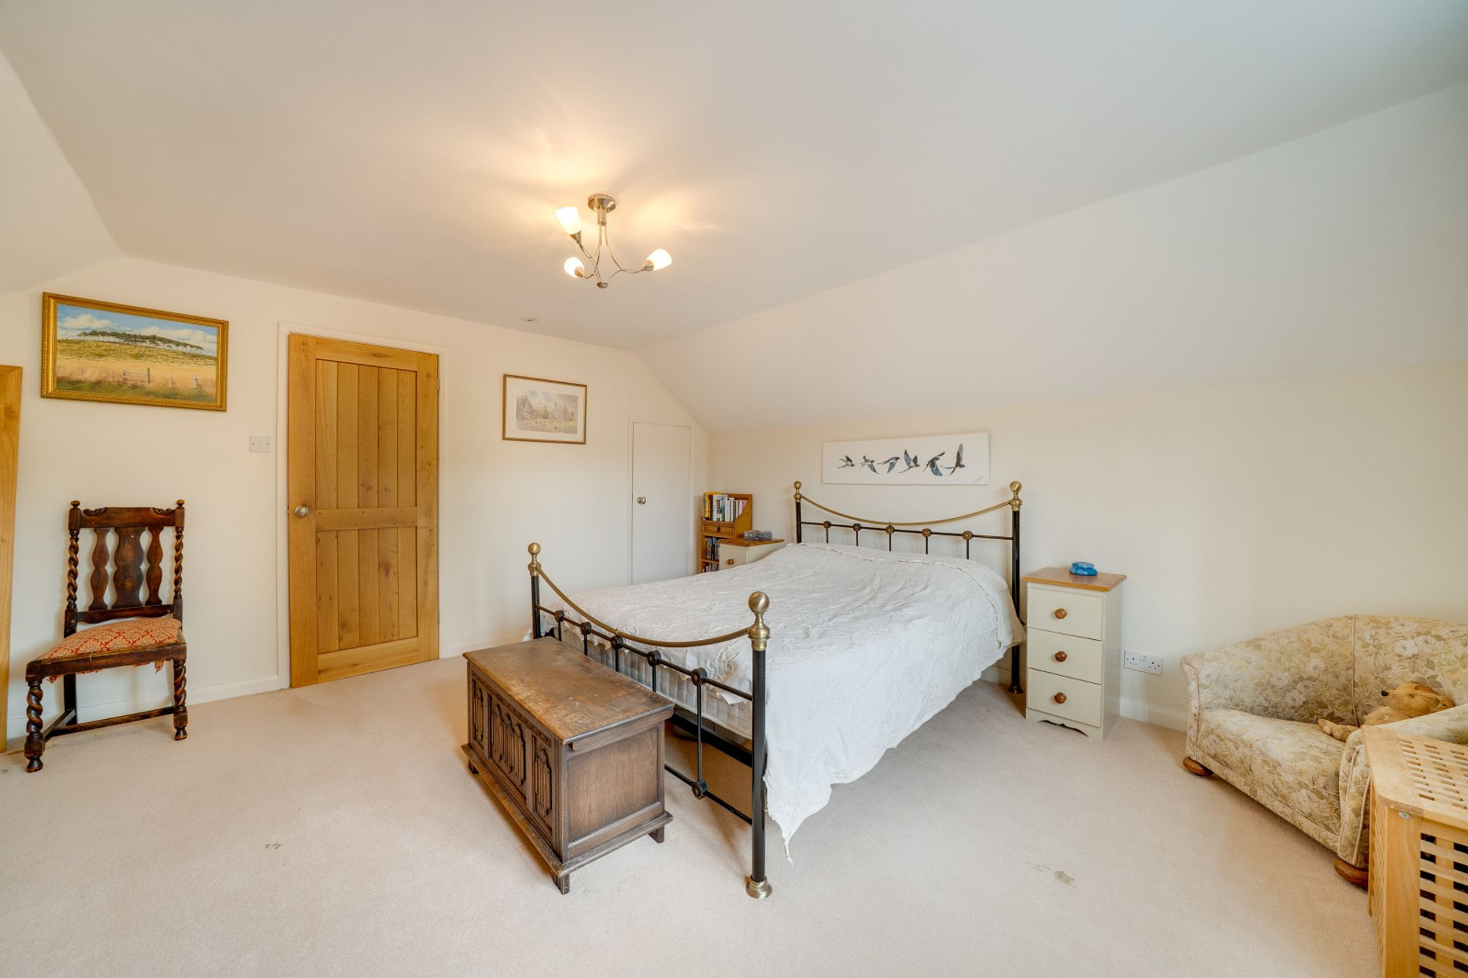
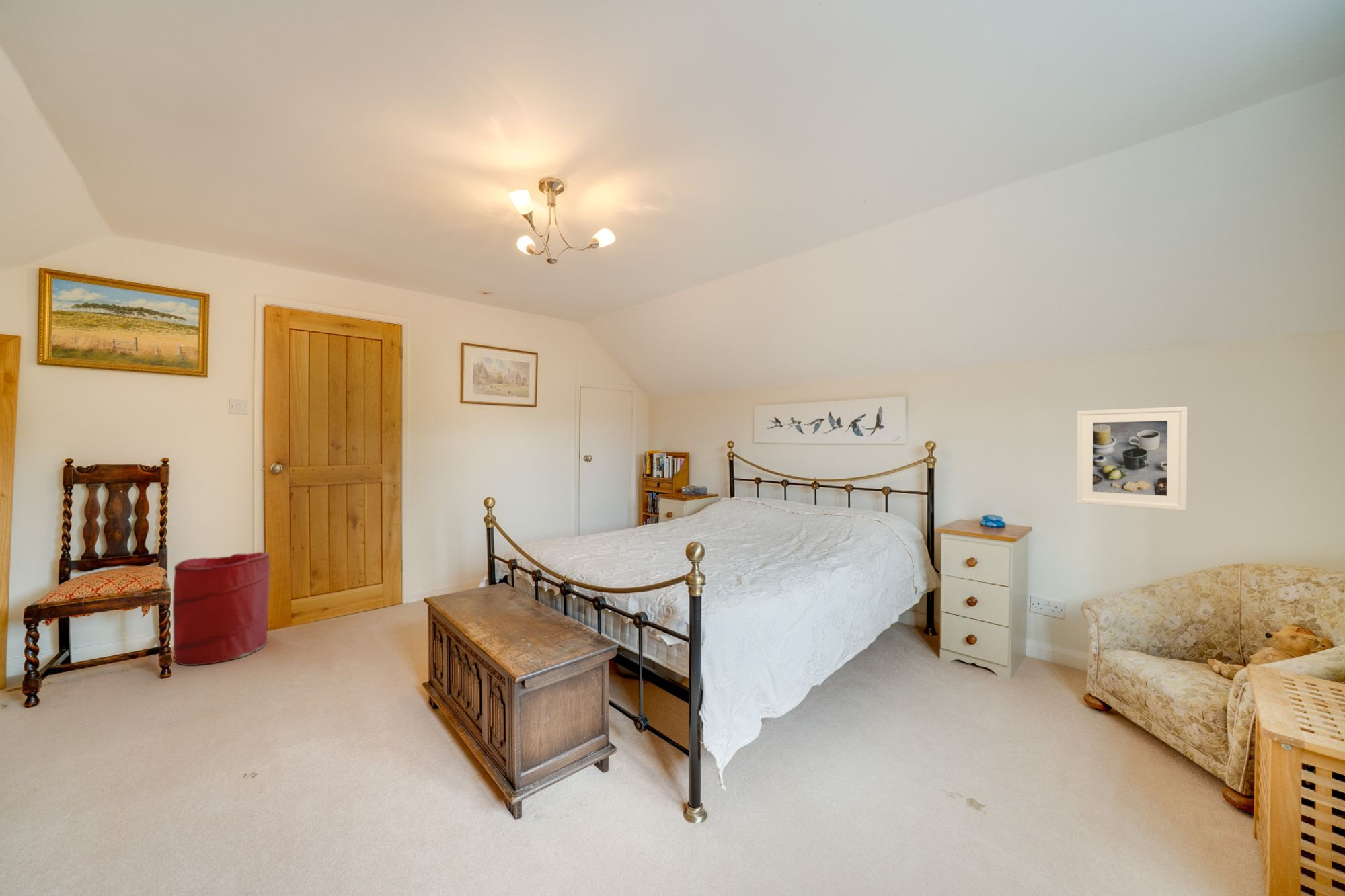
+ laundry hamper [172,551,271,666]
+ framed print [1076,406,1188,512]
